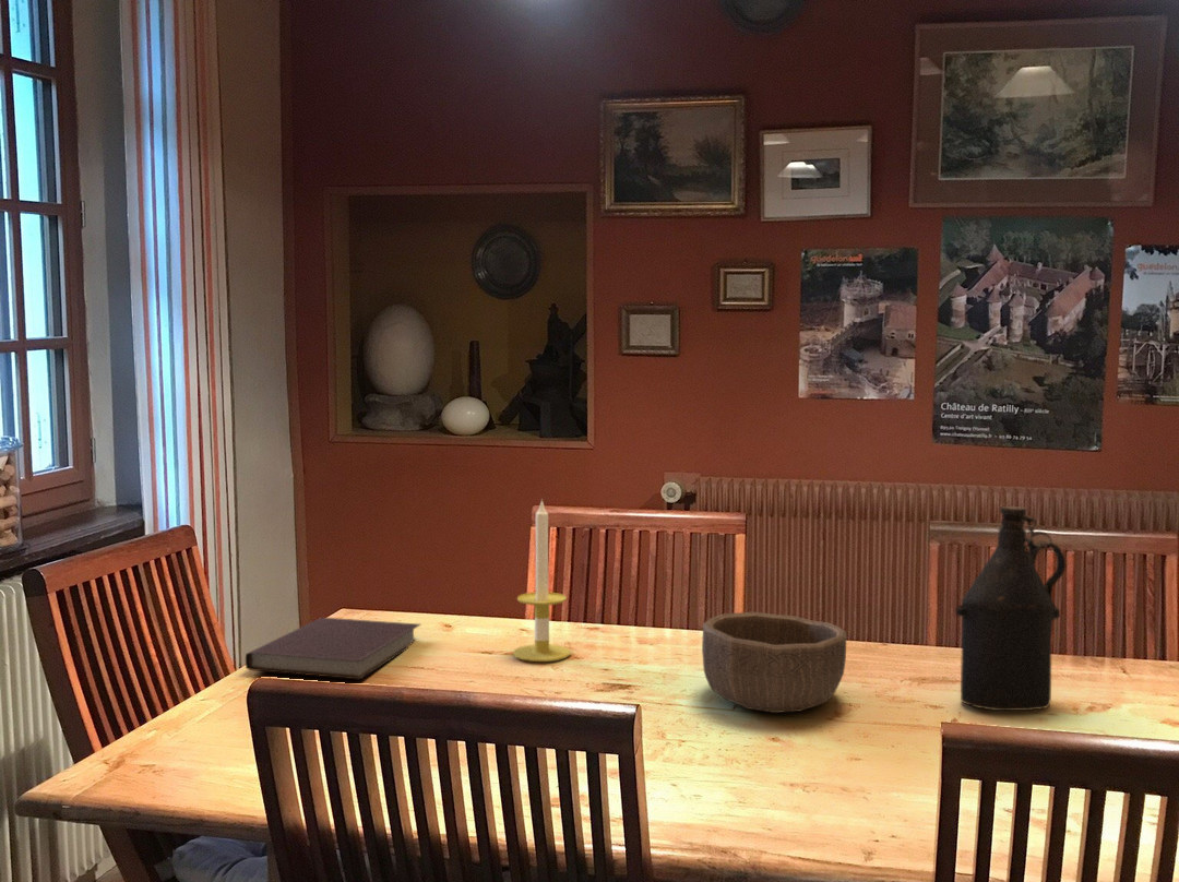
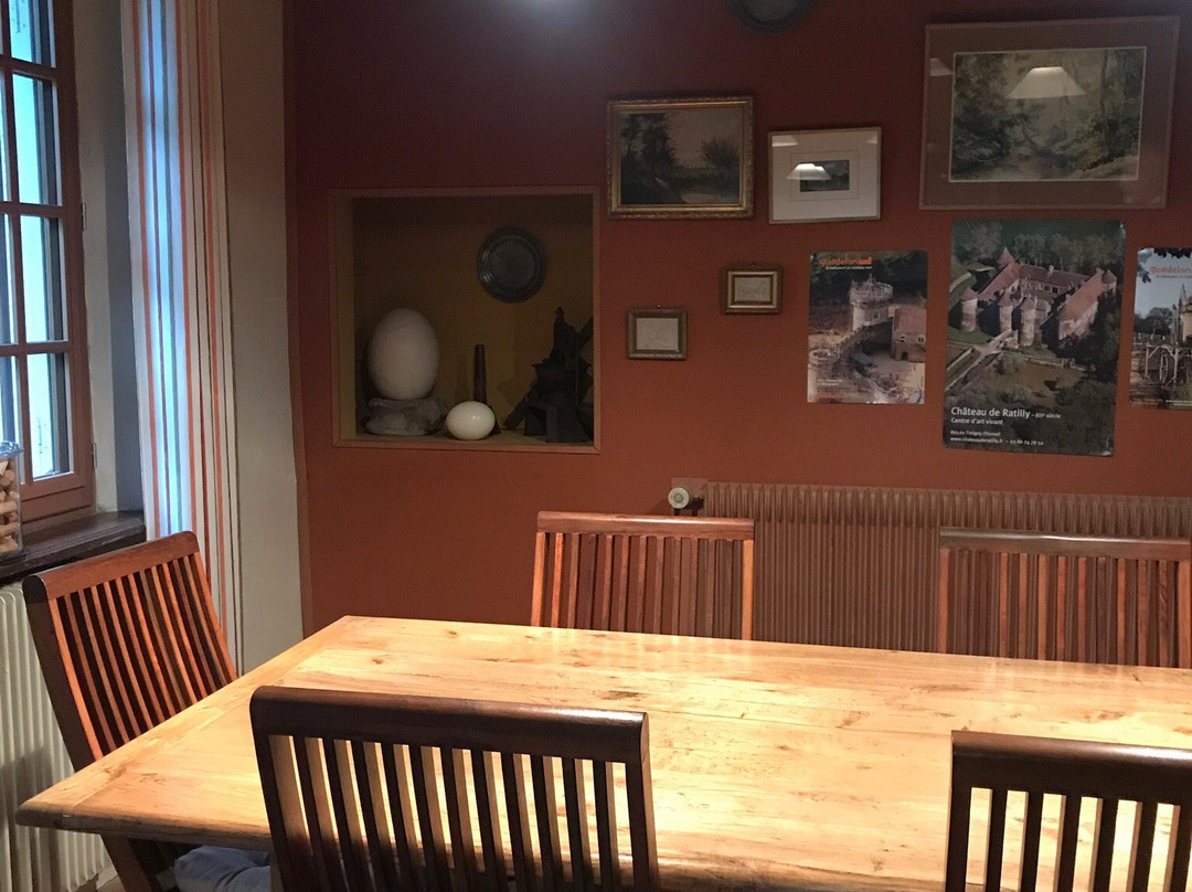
- notebook [245,617,422,681]
- bottle [955,505,1067,712]
- candle [512,498,572,663]
- wooden bowl [701,611,848,714]
